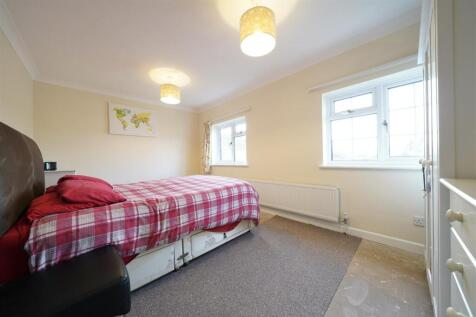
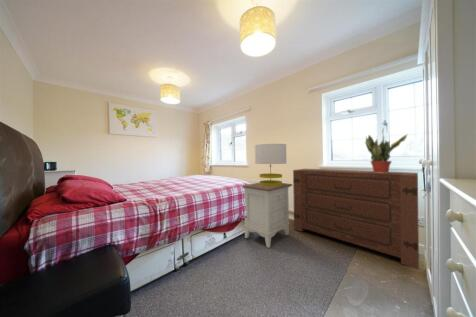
+ dresser [292,168,420,270]
+ potted plant [364,126,408,173]
+ table lamp [254,143,287,186]
+ nightstand [241,182,293,249]
